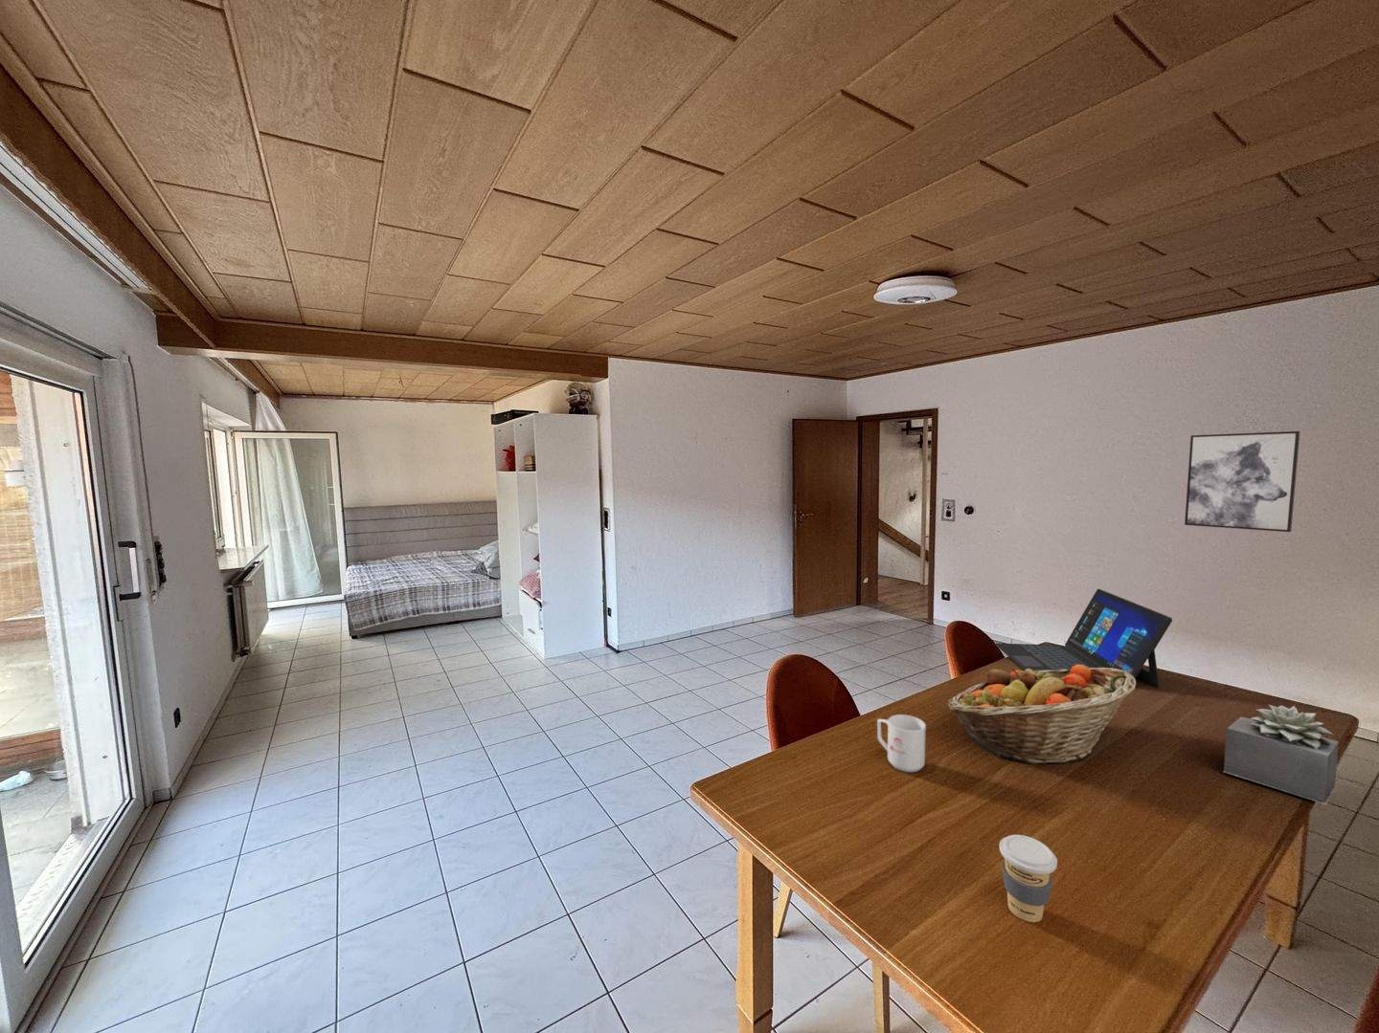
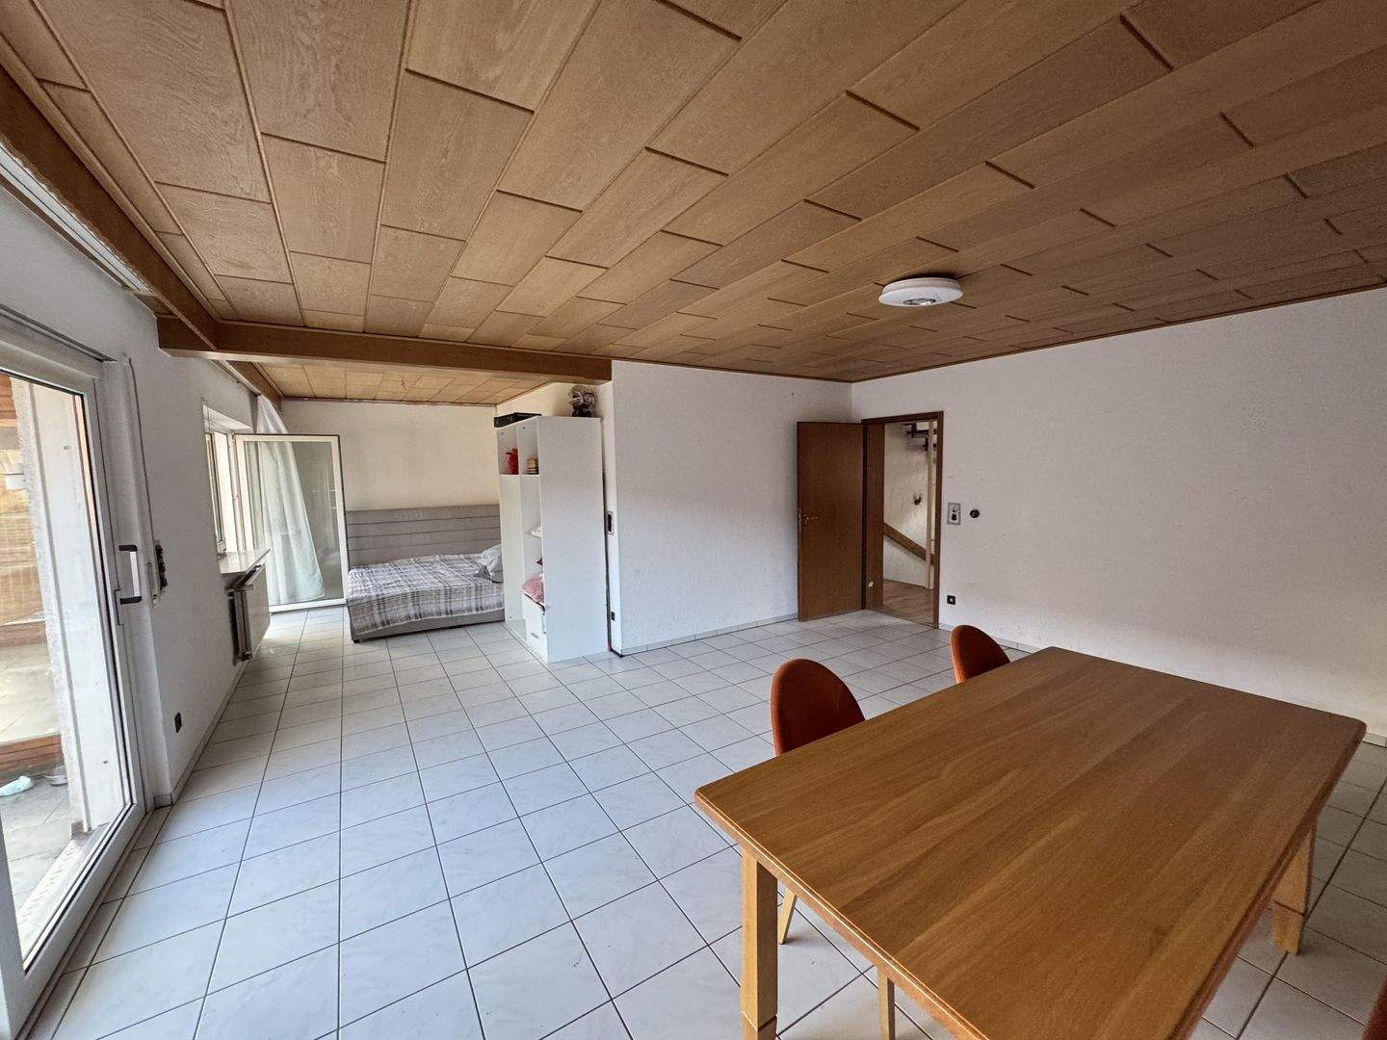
- coffee cup [999,834,1059,923]
- mug [876,714,927,773]
- fruit basket [947,665,1137,765]
- laptop [994,588,1173,689]
- succulent plant [1222,704,1340,805]
- wall art [1184,431,1301,533]
